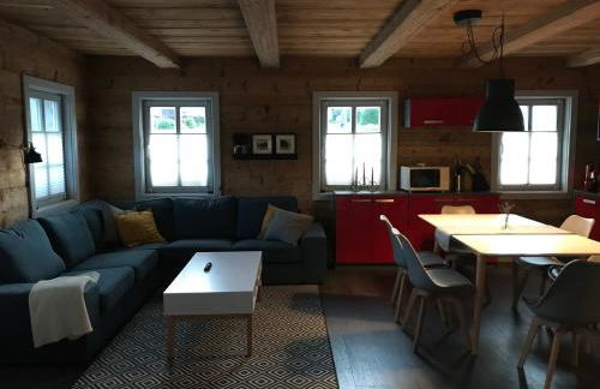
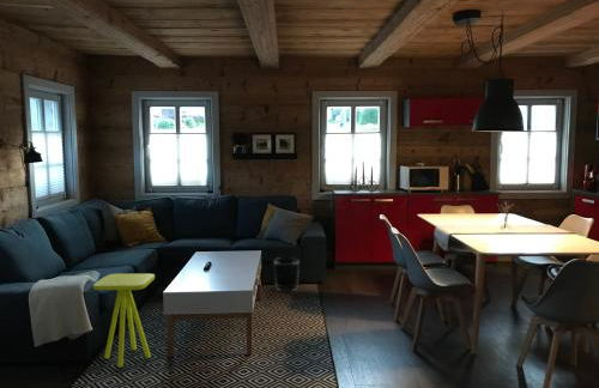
+ waste bin [272,257,301,292]
+ side table [92,273,156,368]
